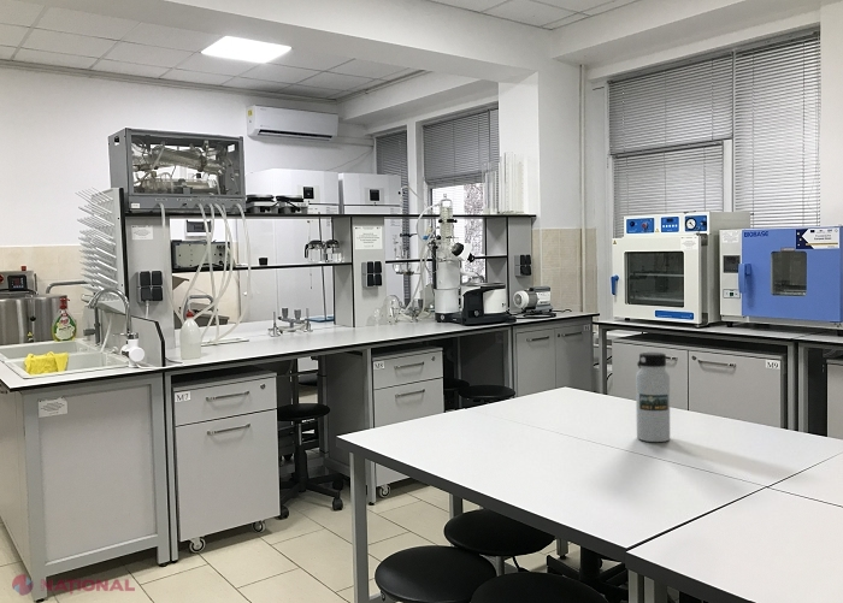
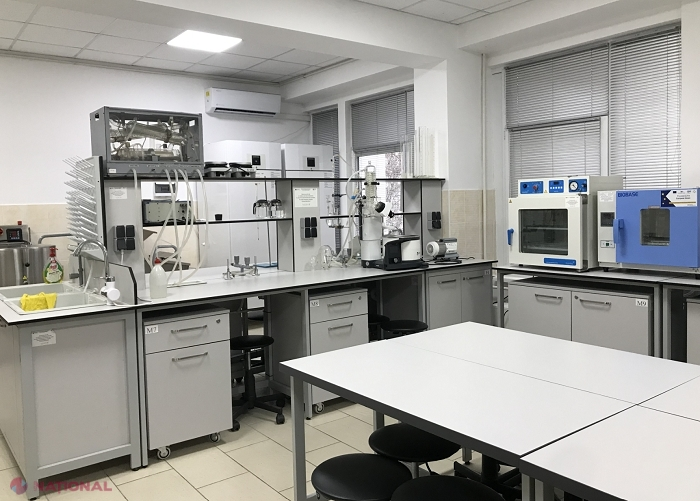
- water bottle [635,351,671,443]
